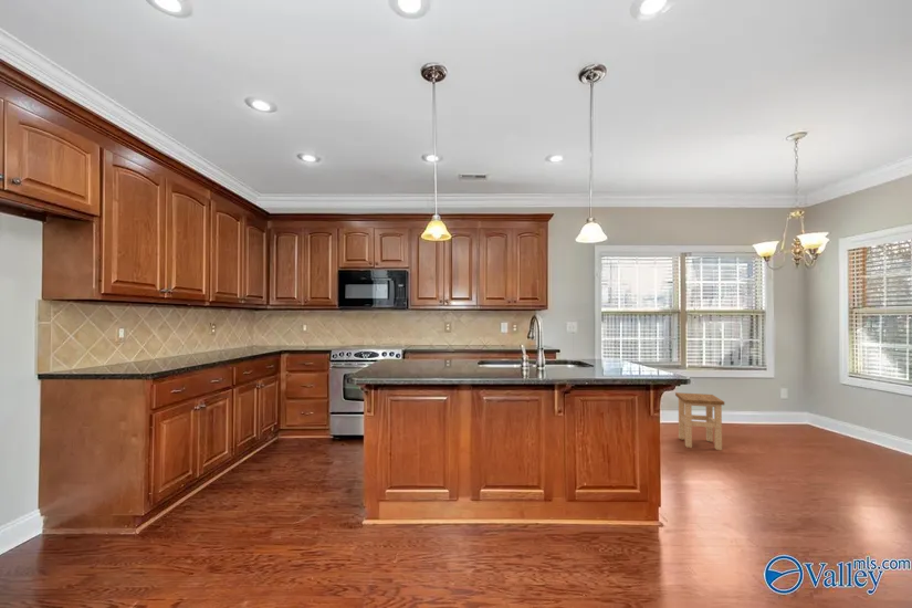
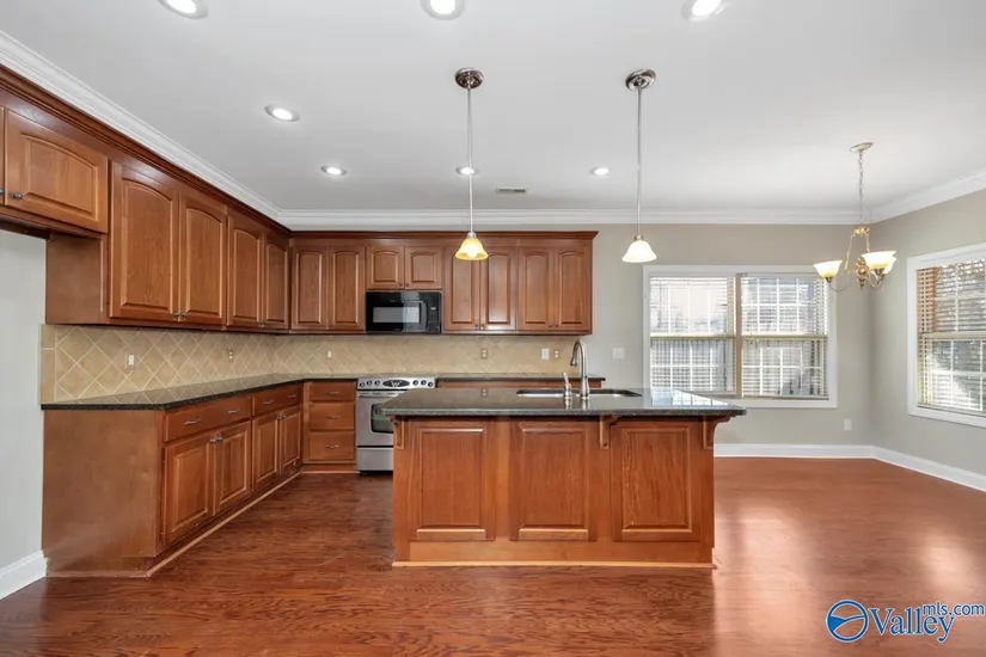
- stool [674,391,725,451]
